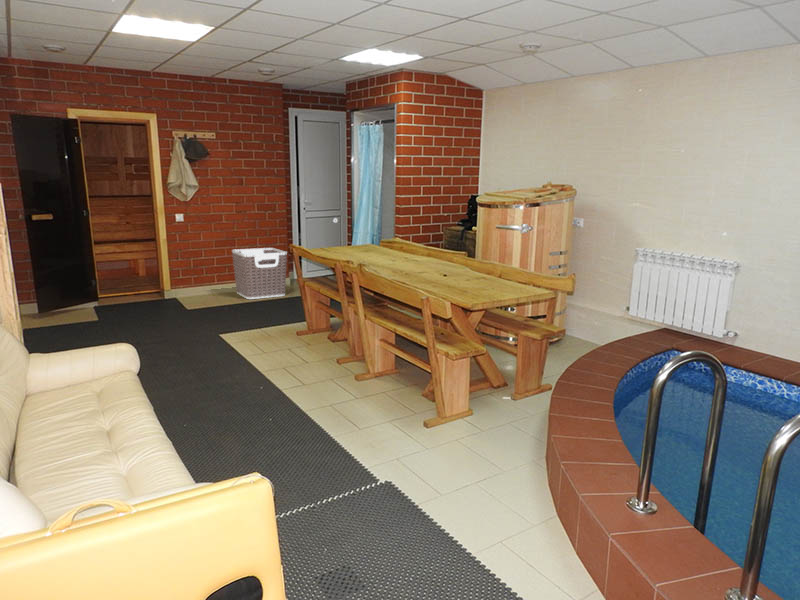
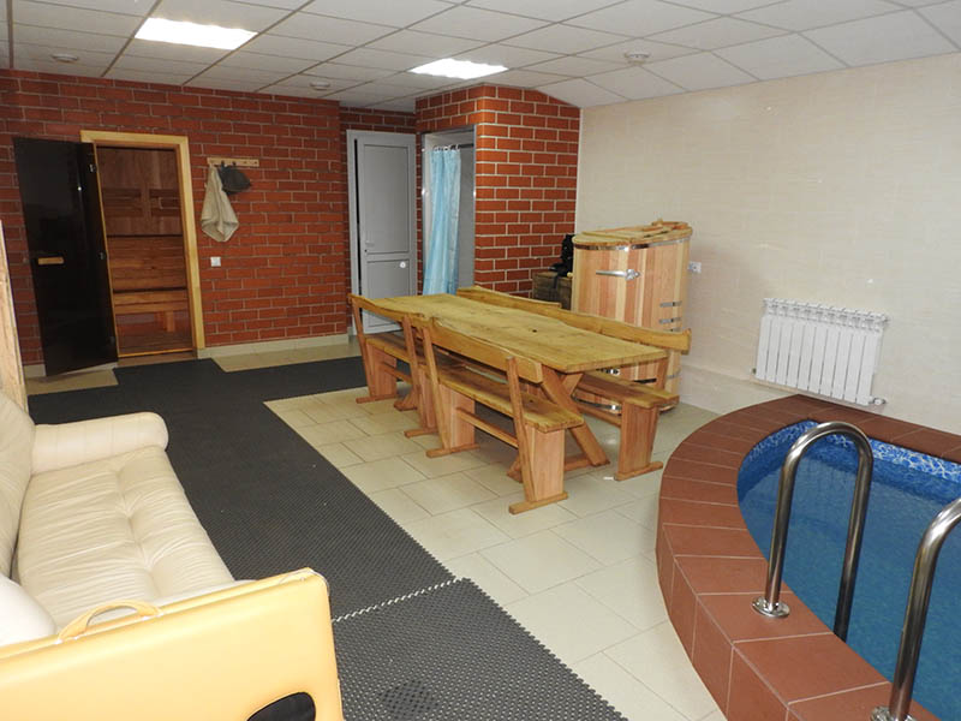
- clothes hamper [231,247,288,300]
